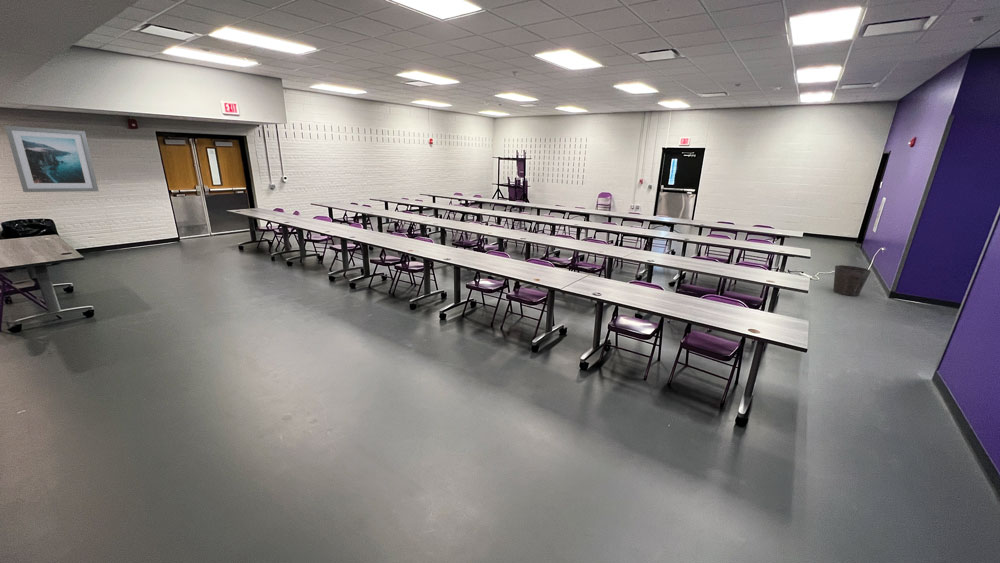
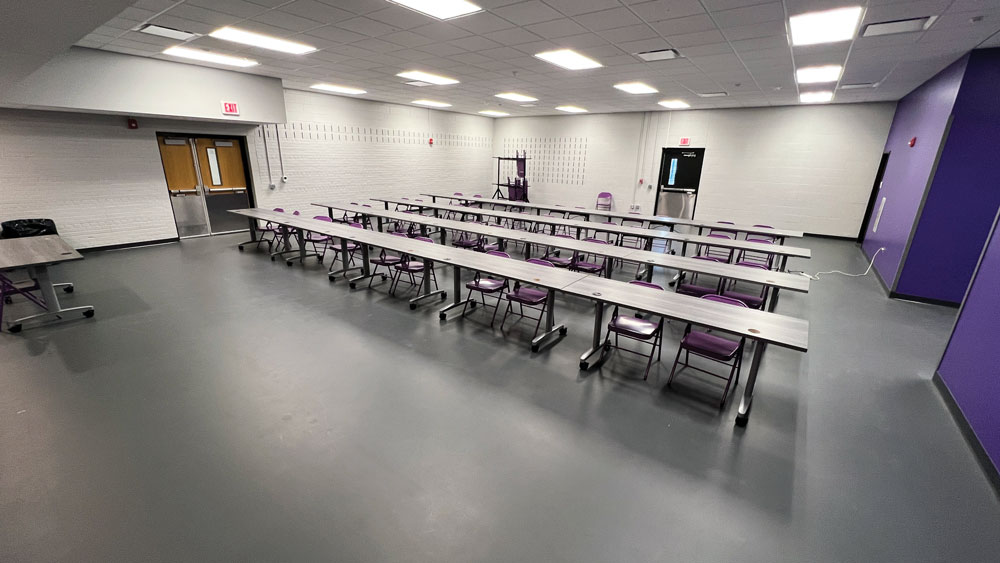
- waste bin [832,264,871,297]
- wall art [4,125,100,193]
